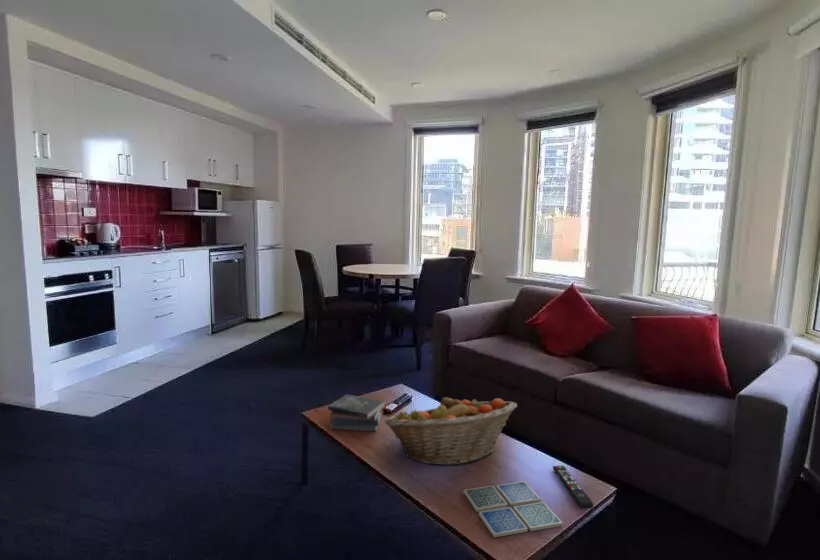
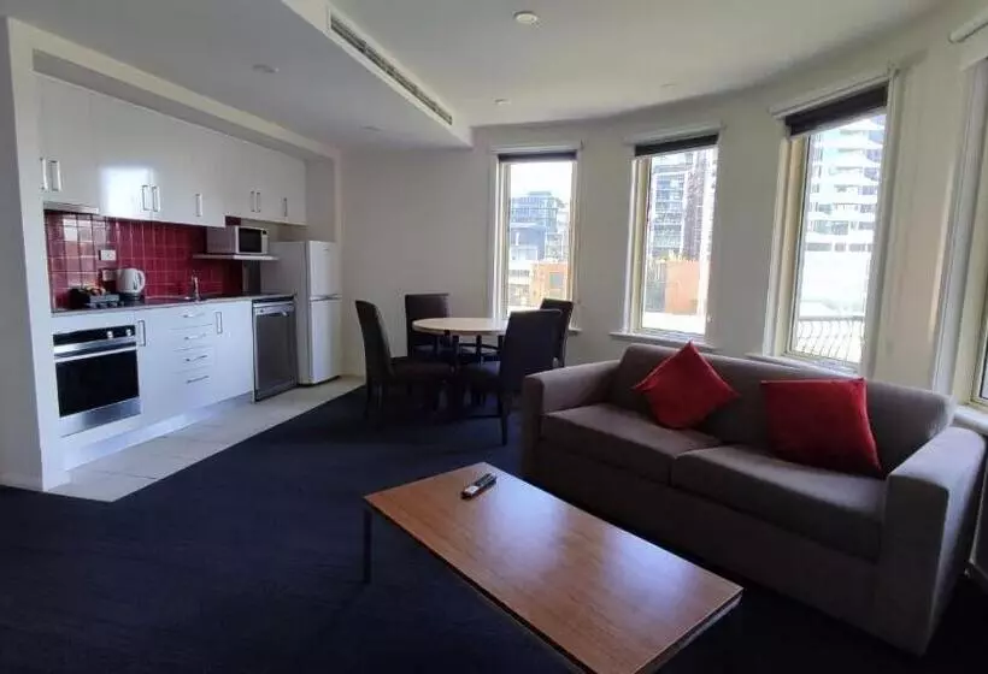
- book [327,393,385,432]
- remote control [552,465,595,509]
- drink coaster [462,480,564,538]
- fruit basket [384,396,518,466]
